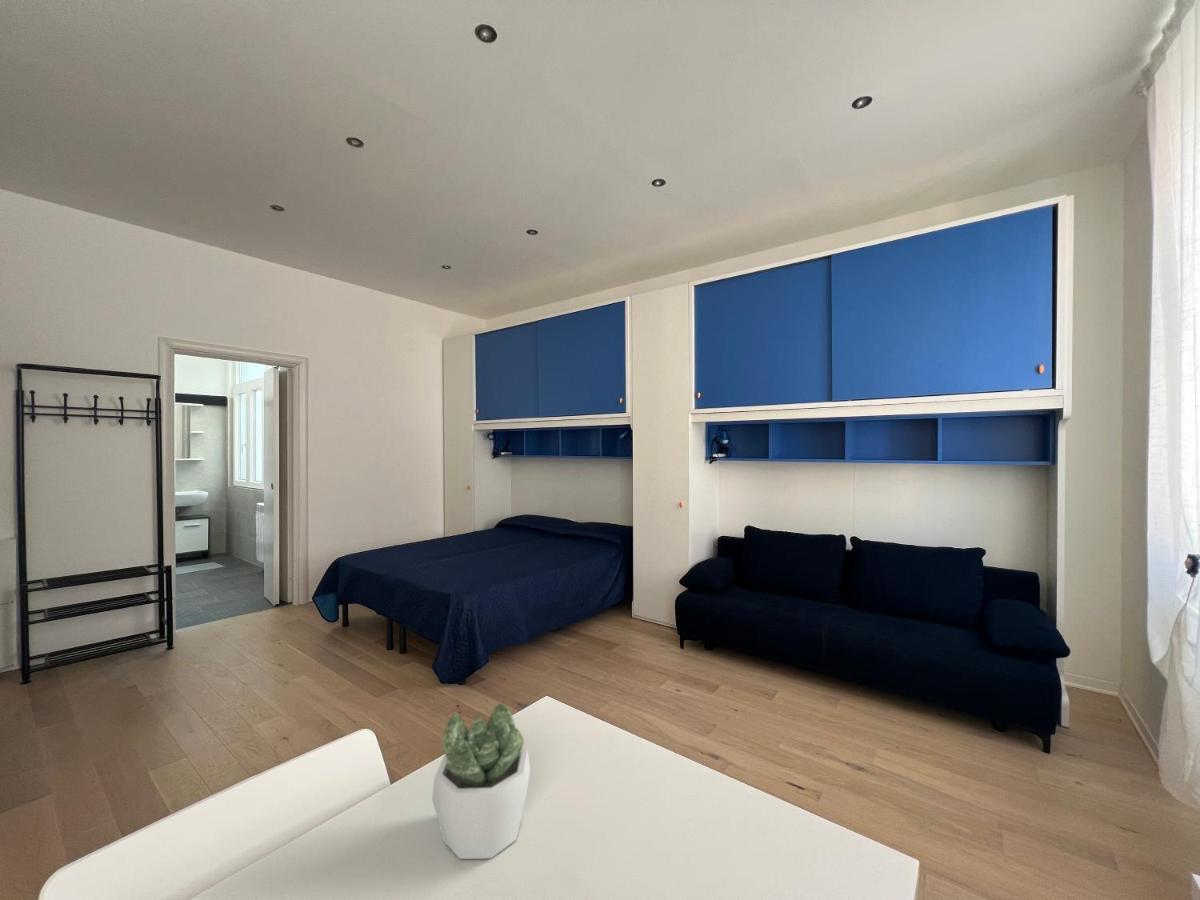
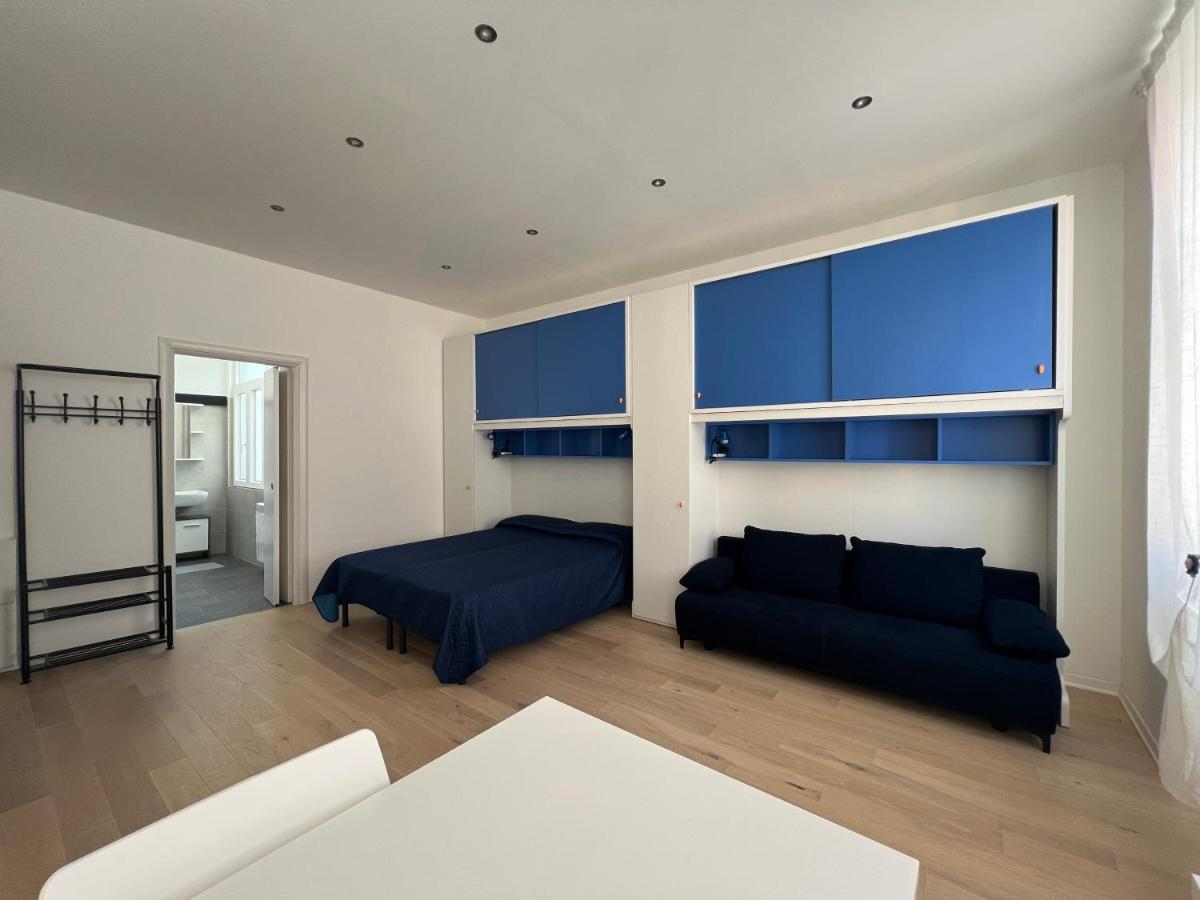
- succulent plant [431,703,531,860]
